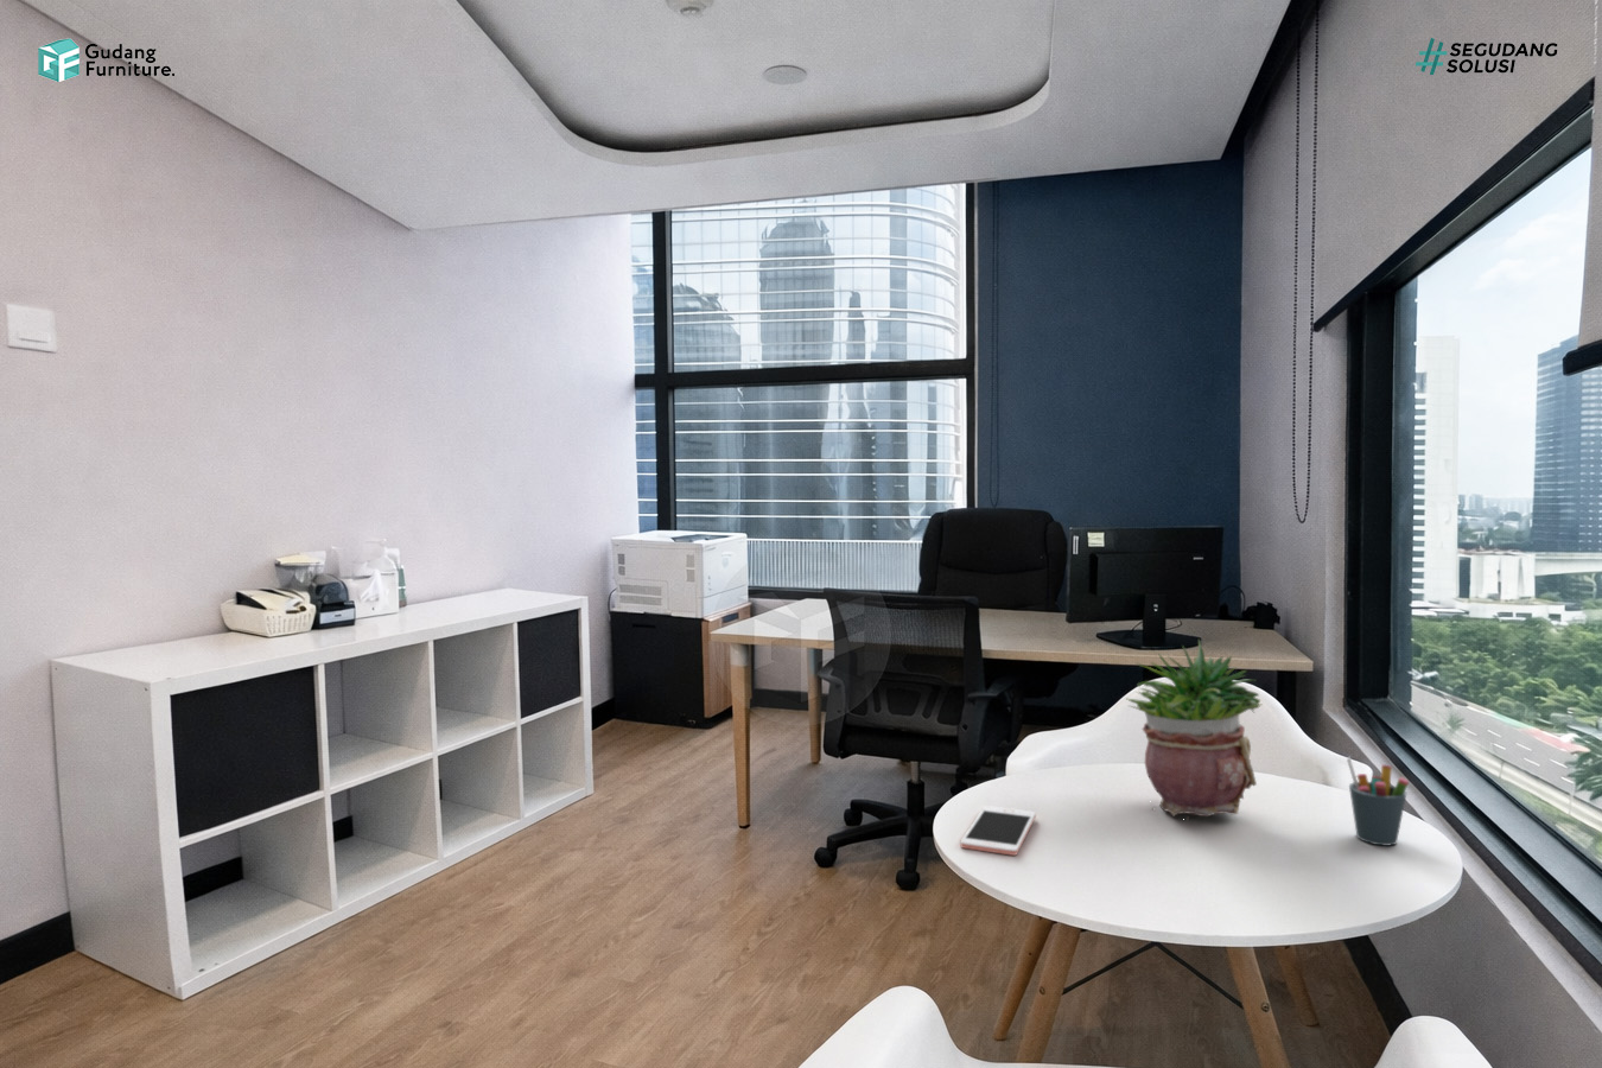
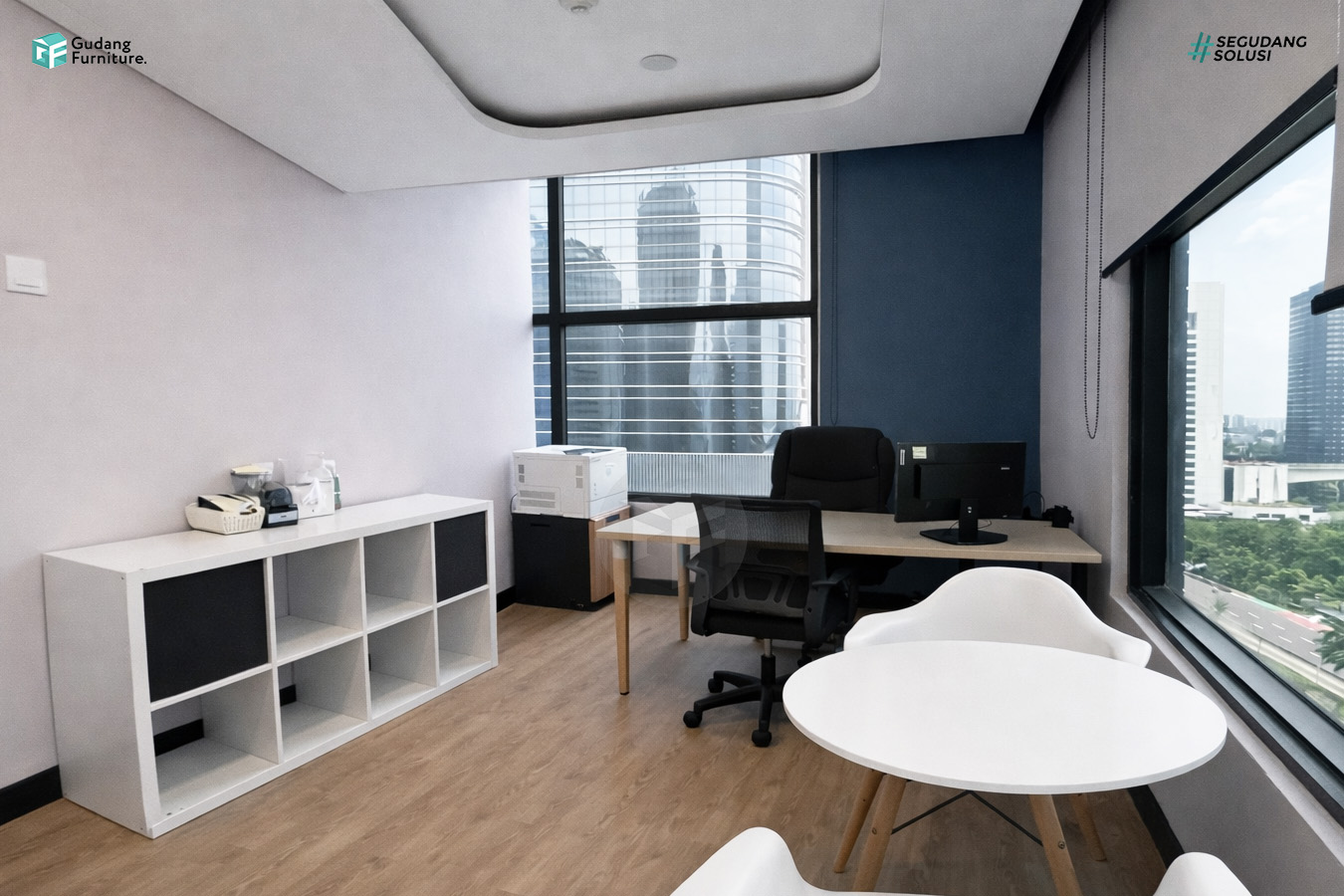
- pen holder [1346,756,1410,846]
- potted plant [1124,639,1262,820]
- cell phone [960,805,1037,857]
